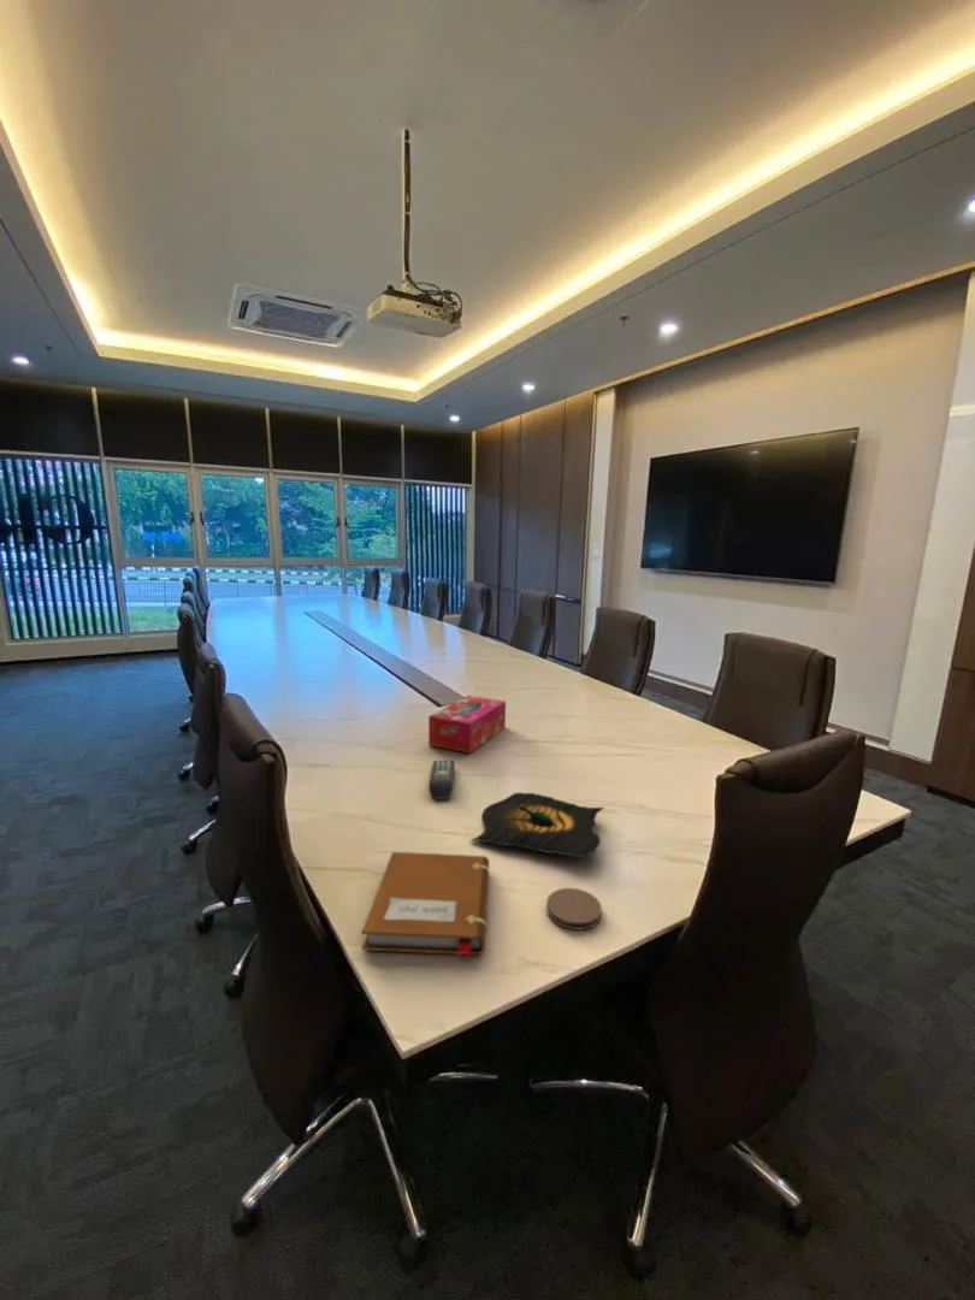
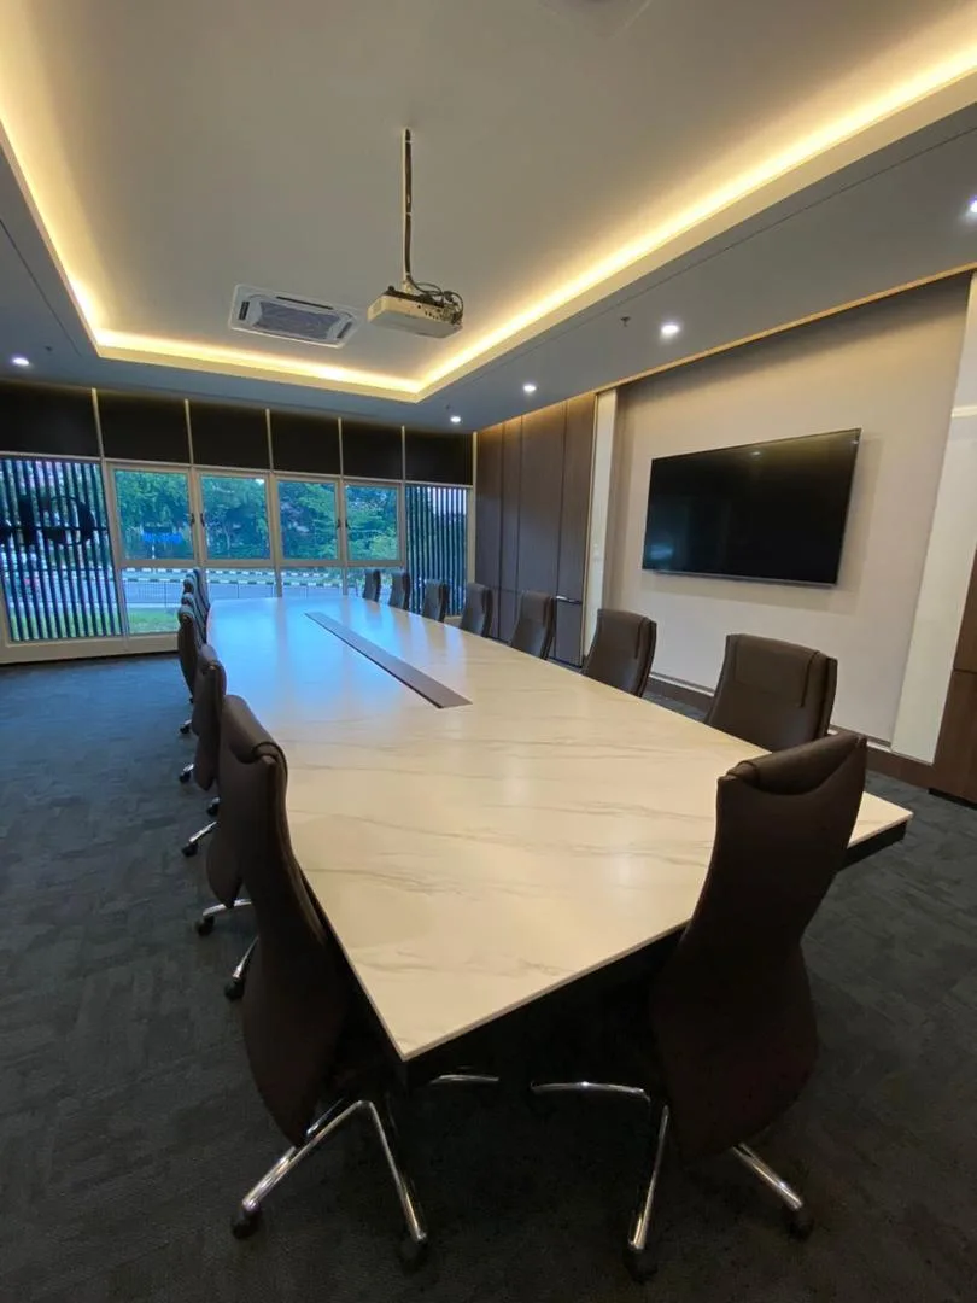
- tissue box [427,695,507,755]
- tequila [467,791,607,858]
- coaster [545,887,603,932]
- notebook [361,851,491,958]
- remote control [427,760,455,800]
